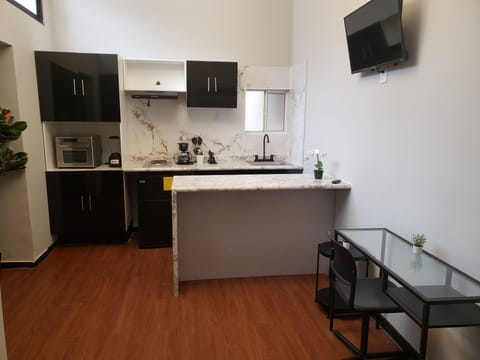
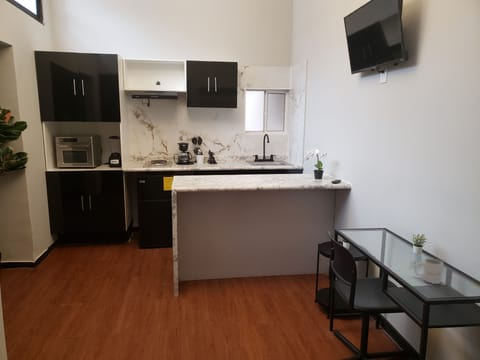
+ mug [414,257,444,285]
